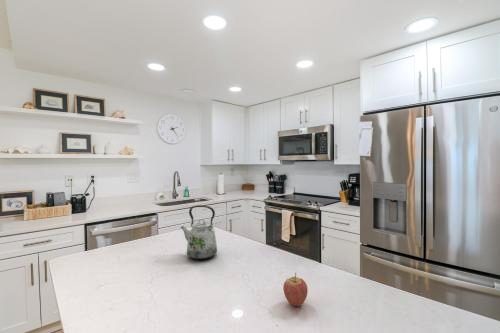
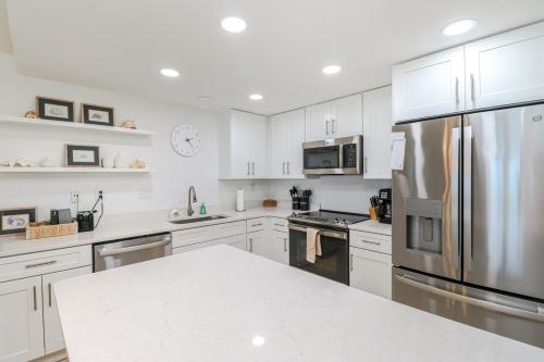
- kettle [179,204,218,260]
- fruit [282,272,309,307]
